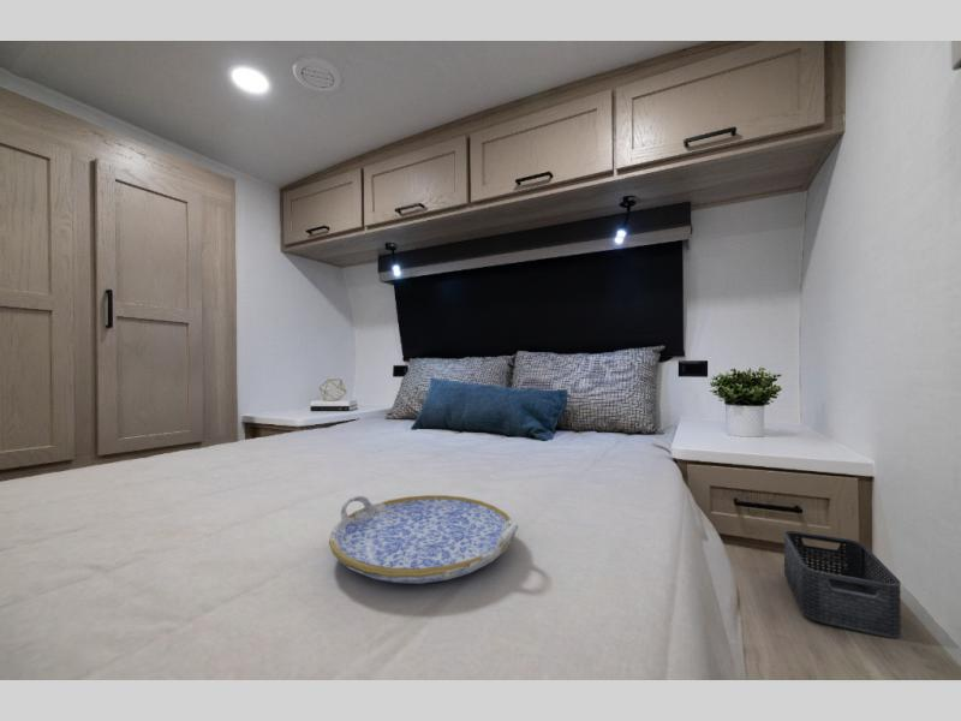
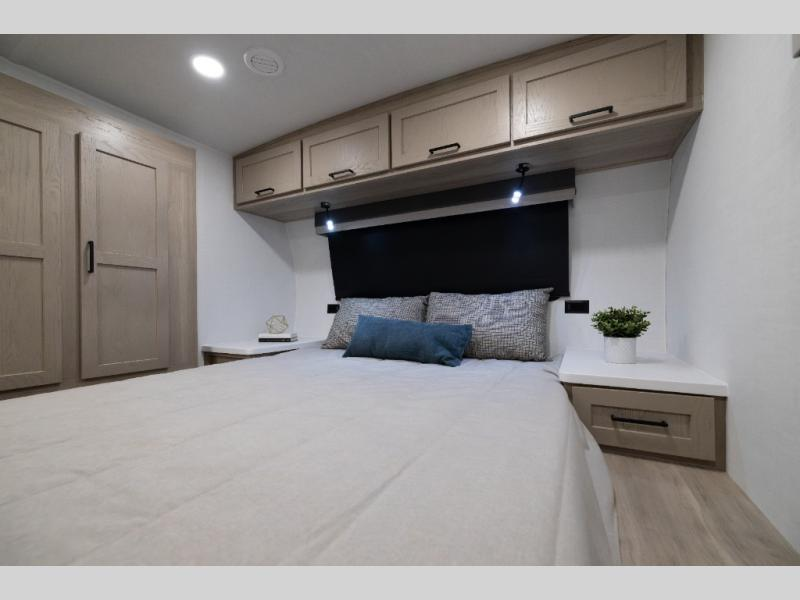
- storage bin [783,530,902,639]
- serving tray [328,494,519,584]
